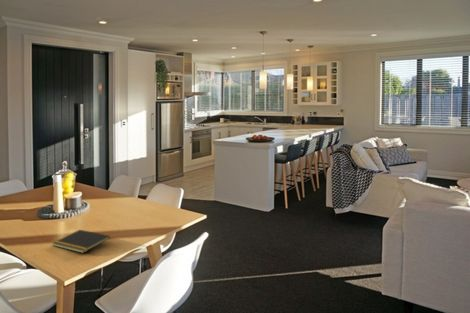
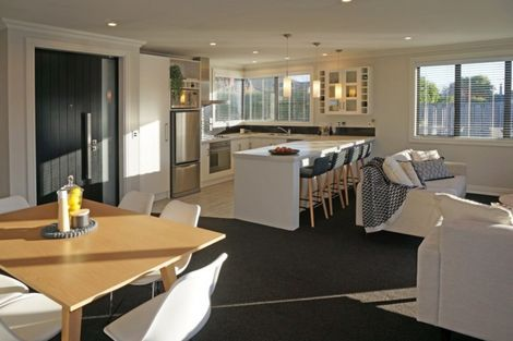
- notepad [52,229,111,254]
